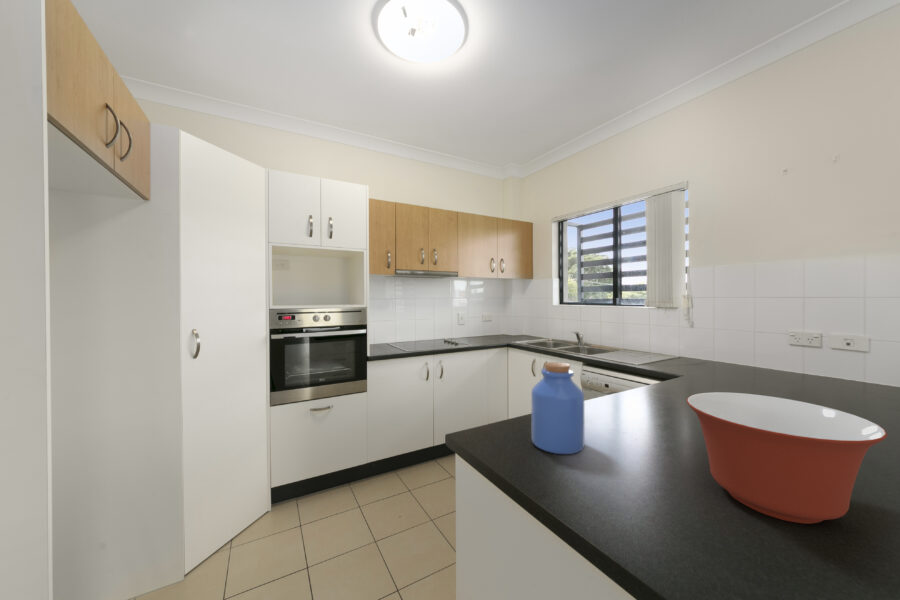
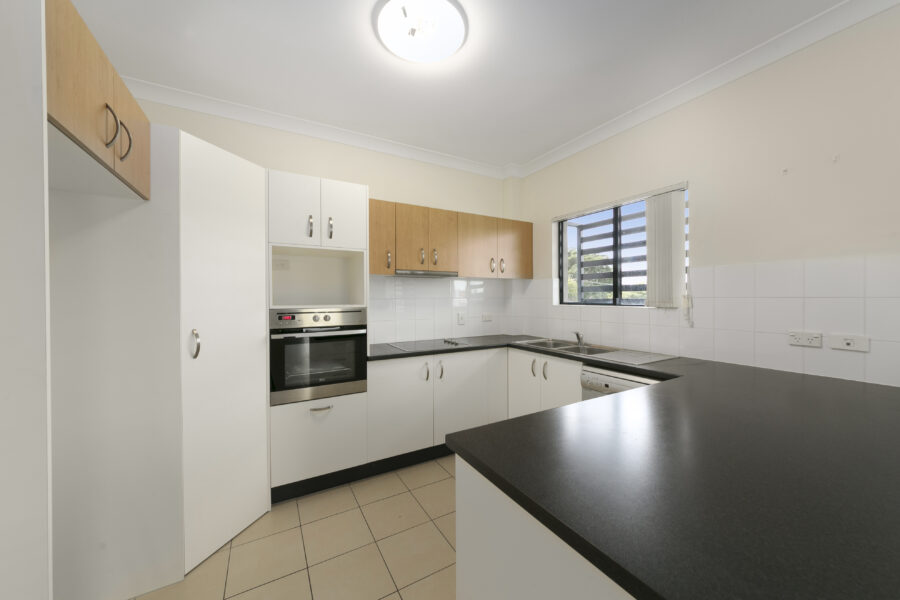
- jar [530,361,585,455]
- mixing bowl [686,391,888,525]
